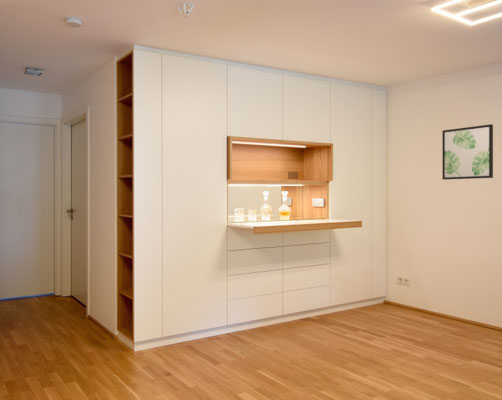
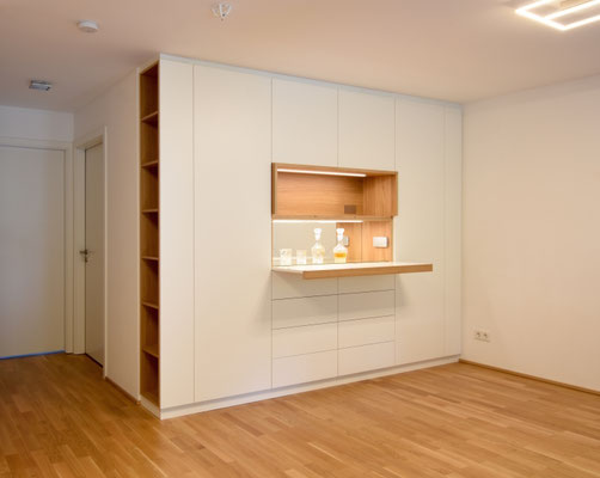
- wall art [442,123,494,181]
